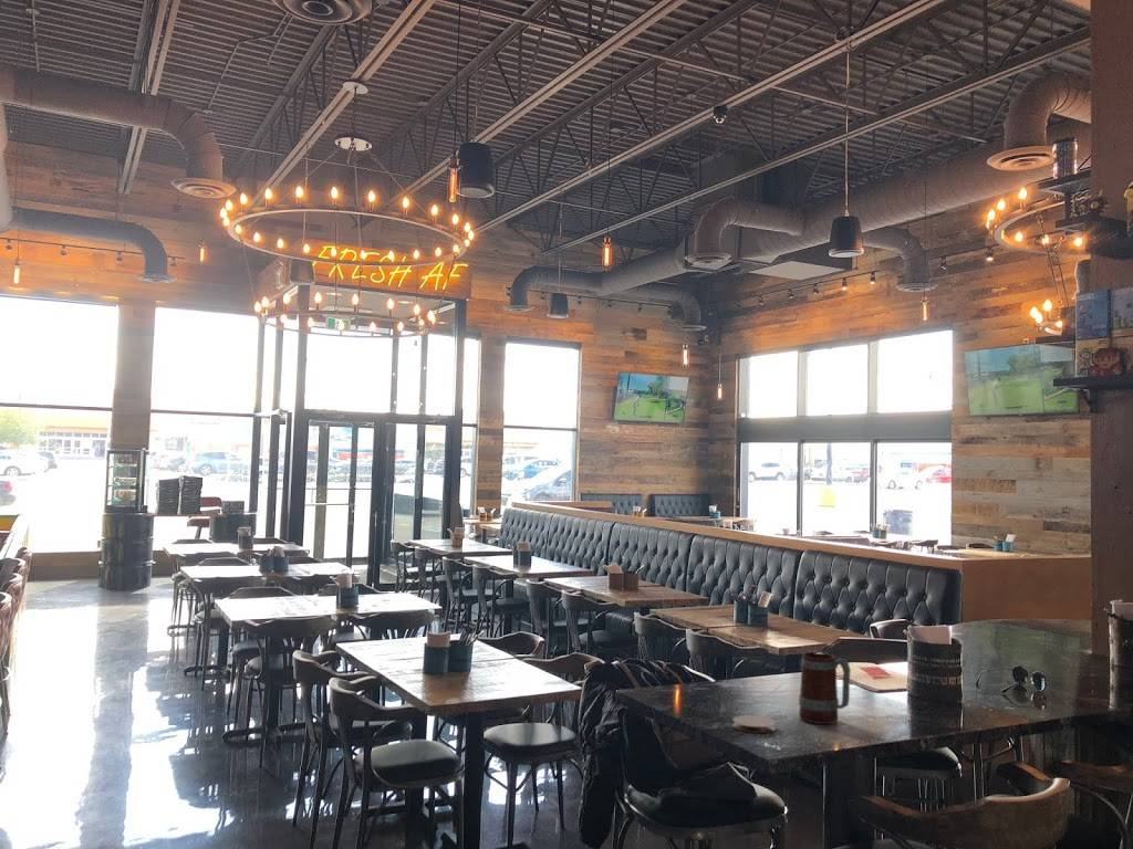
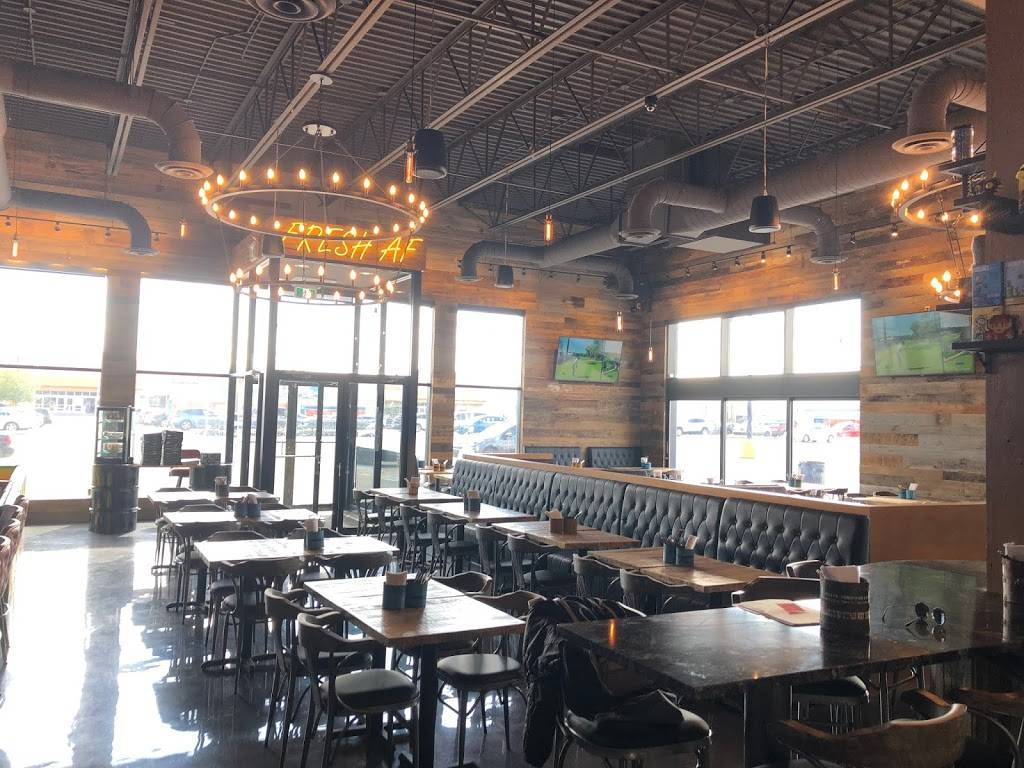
- coaster [731,714,777,734]
- beer mug [798,651,852,725]
